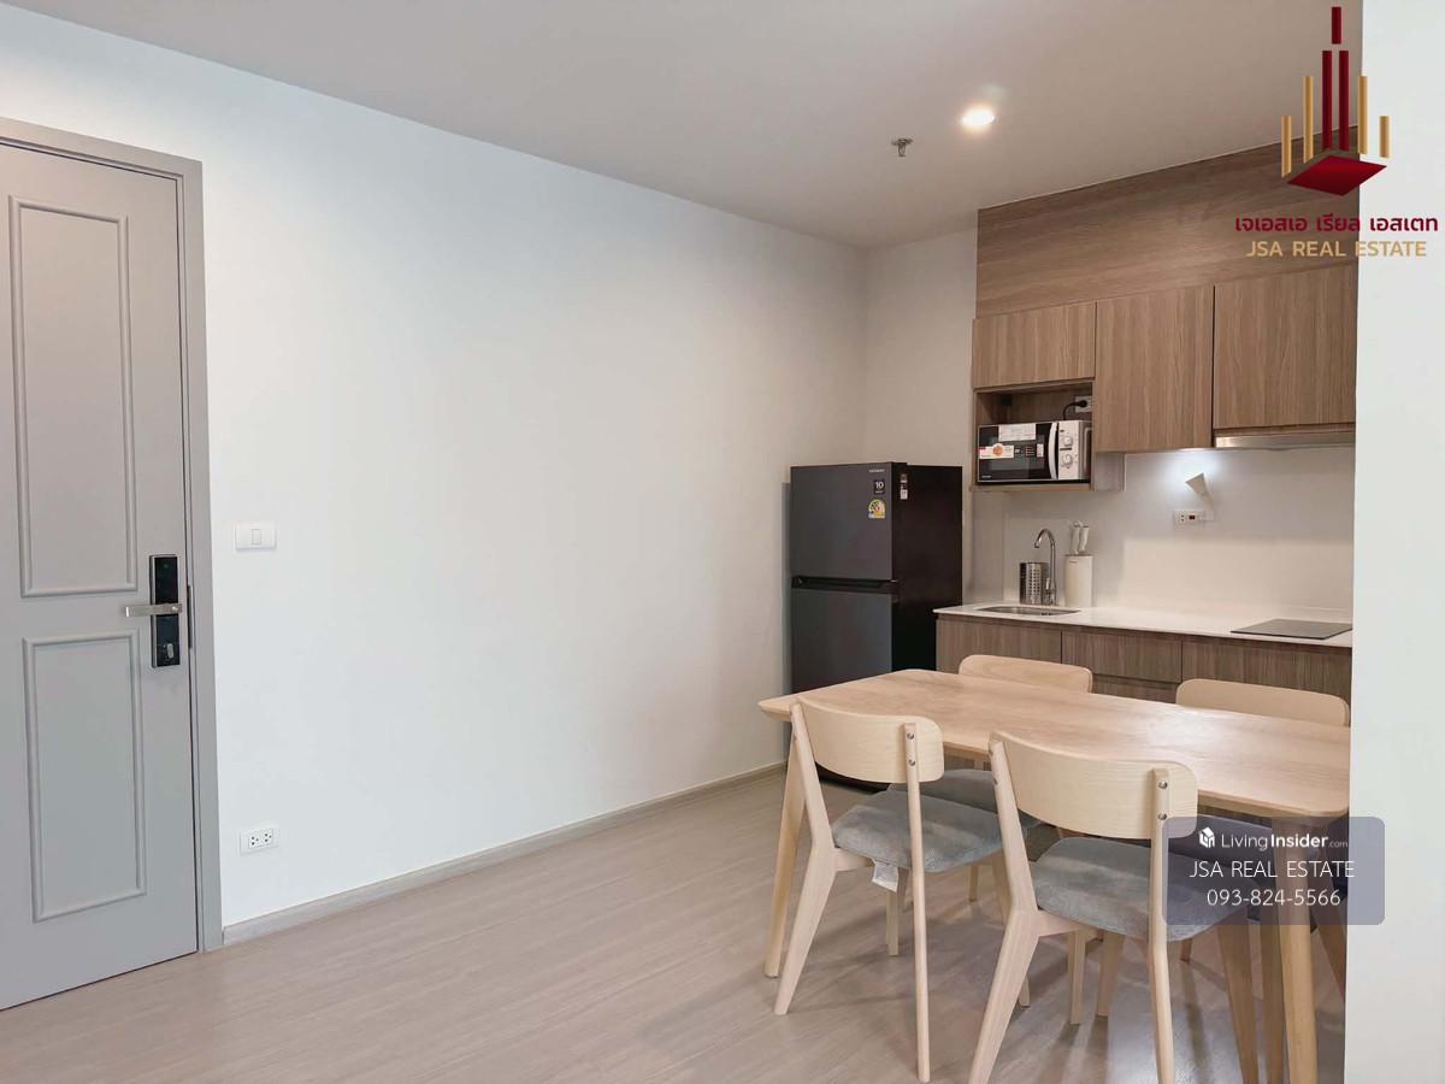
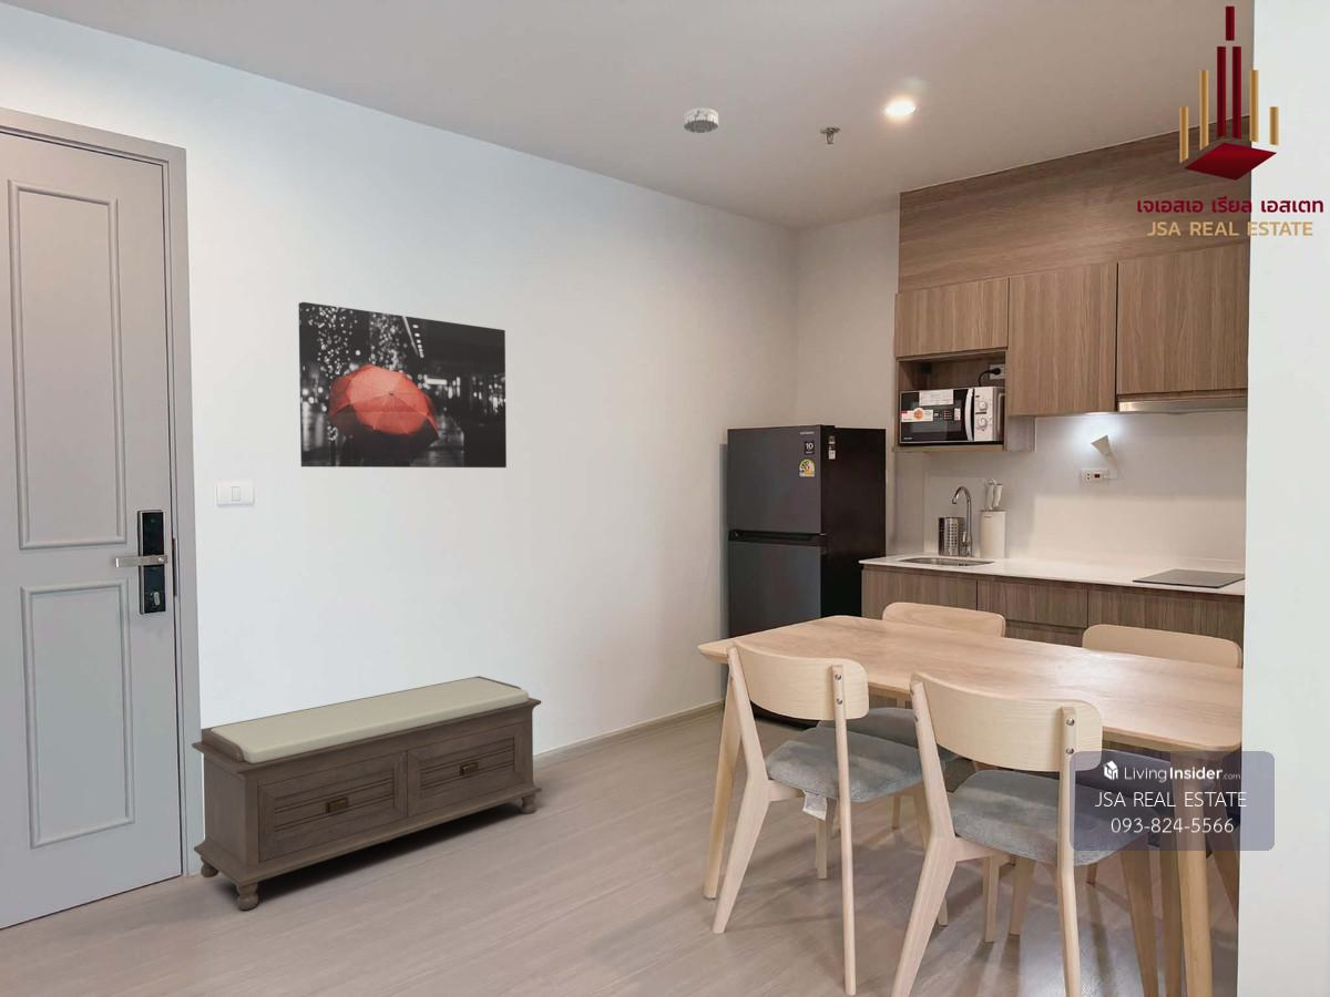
+ bench [191,675,543,911]
+ smoke detector [683,106,719,134]
+ wall art [297,301,508,469]
